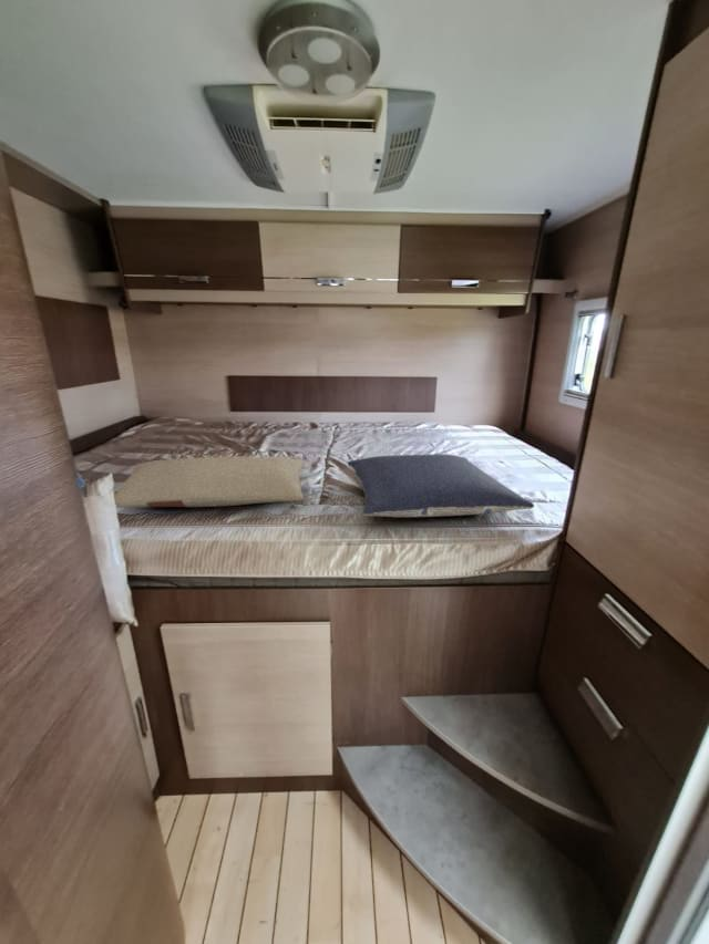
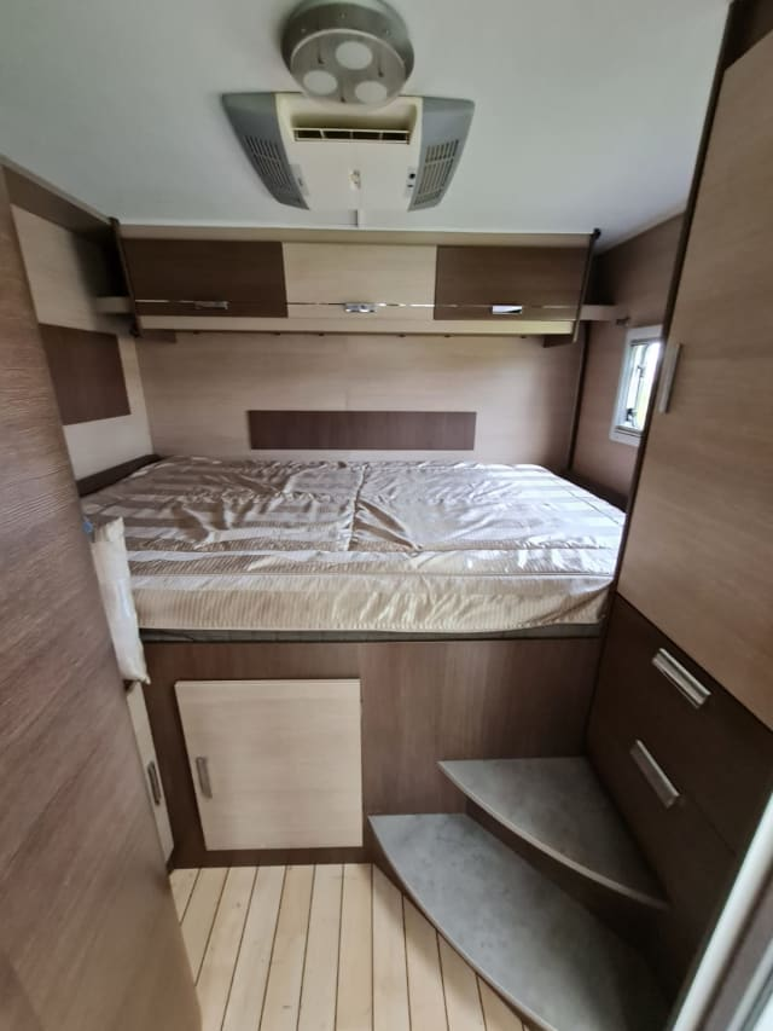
- pillow [113,456,306,509]
- pillow [346,453,535,518]
